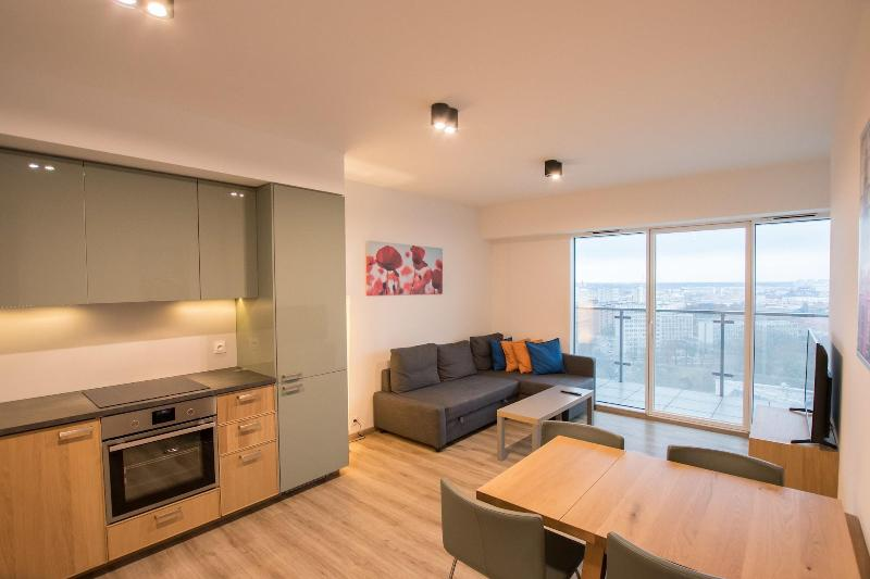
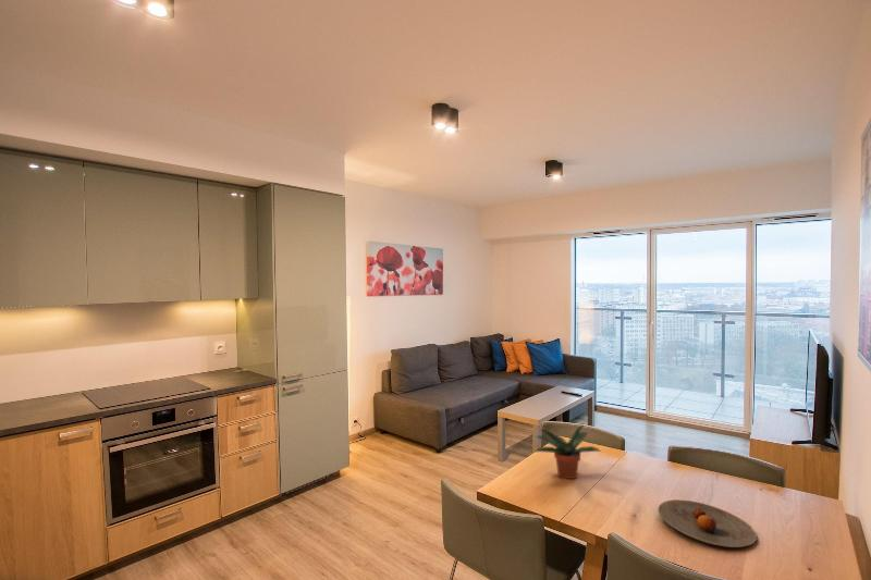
+ potted plant [533,423,602,480]
+ plate [658,498,758,548]
